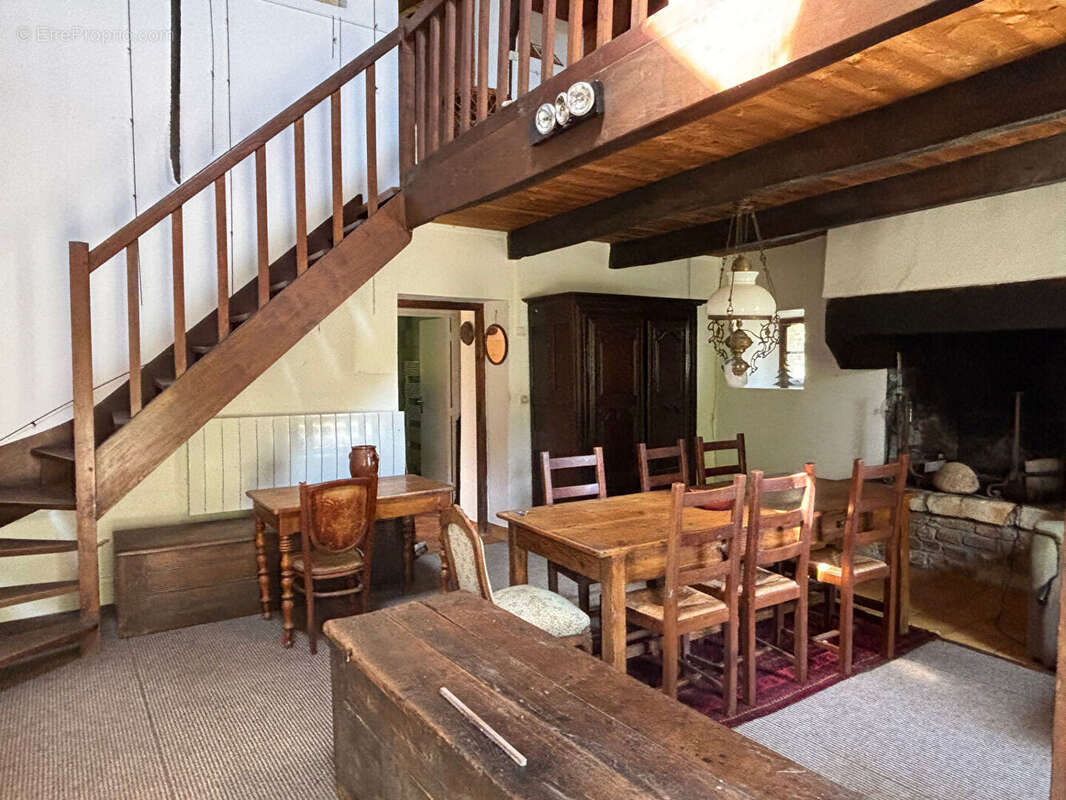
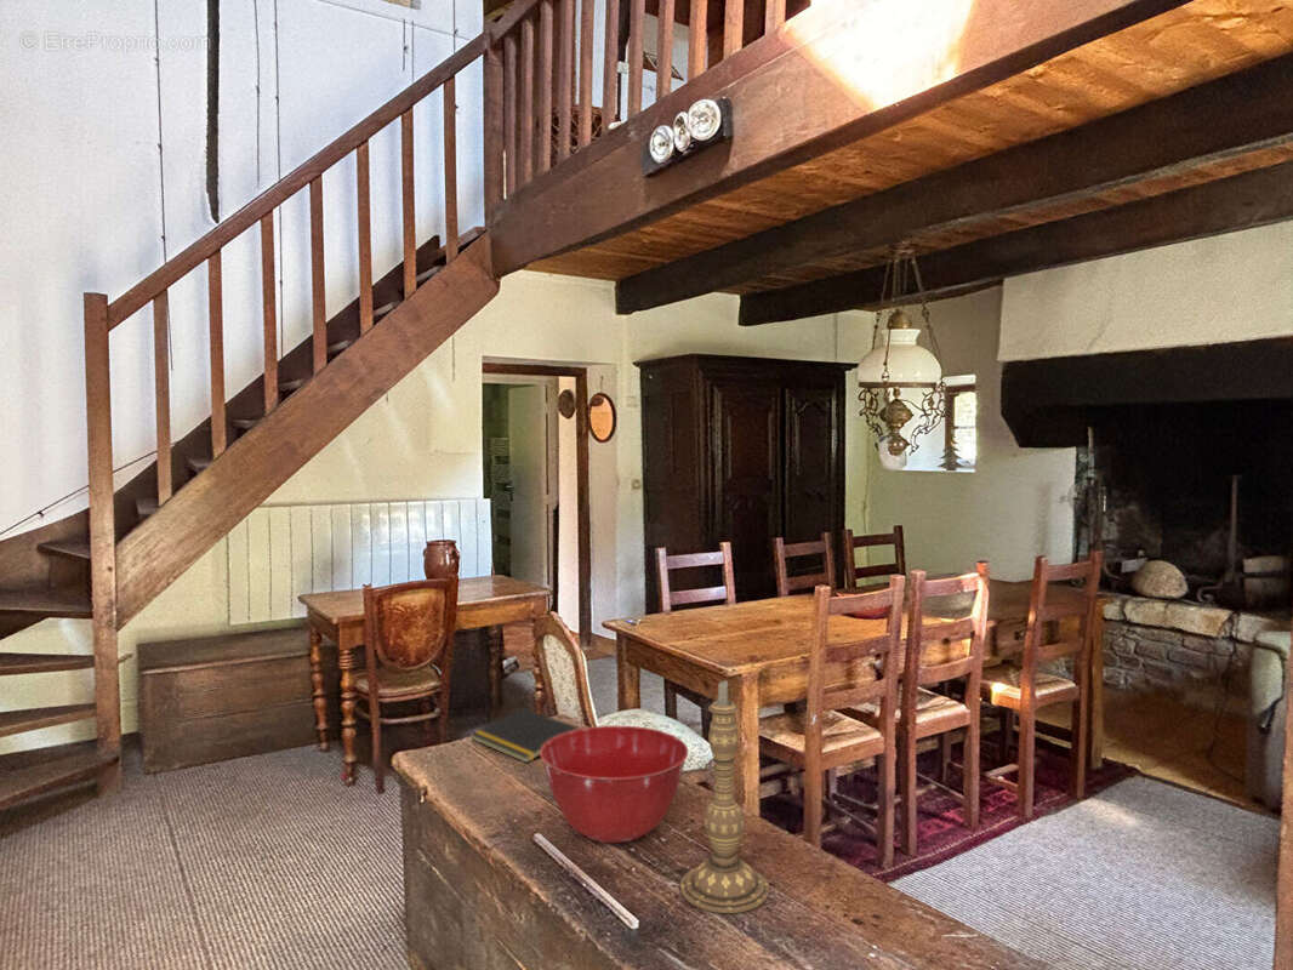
+ notepad [471,707,580,764]
+ mixing bowl [540,725,689,844]
+ candlestick [679,677,770,914]
